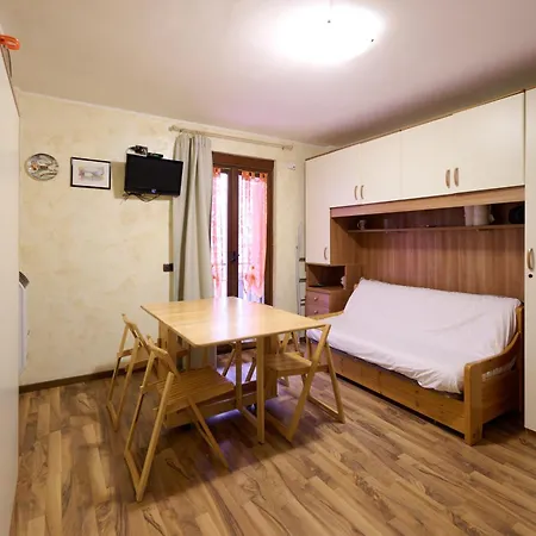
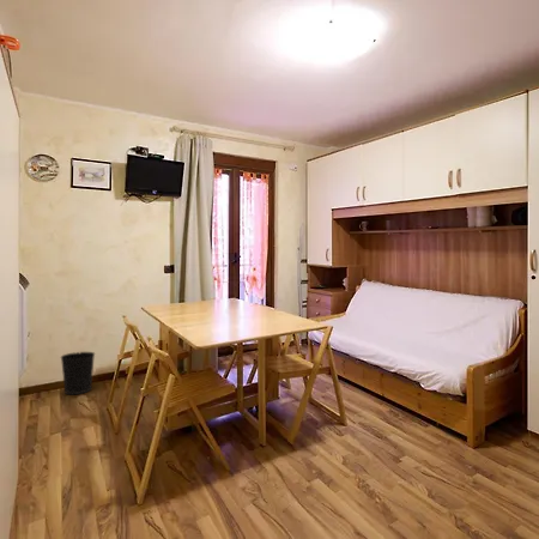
+ wastebasket [60,351,96,395]
